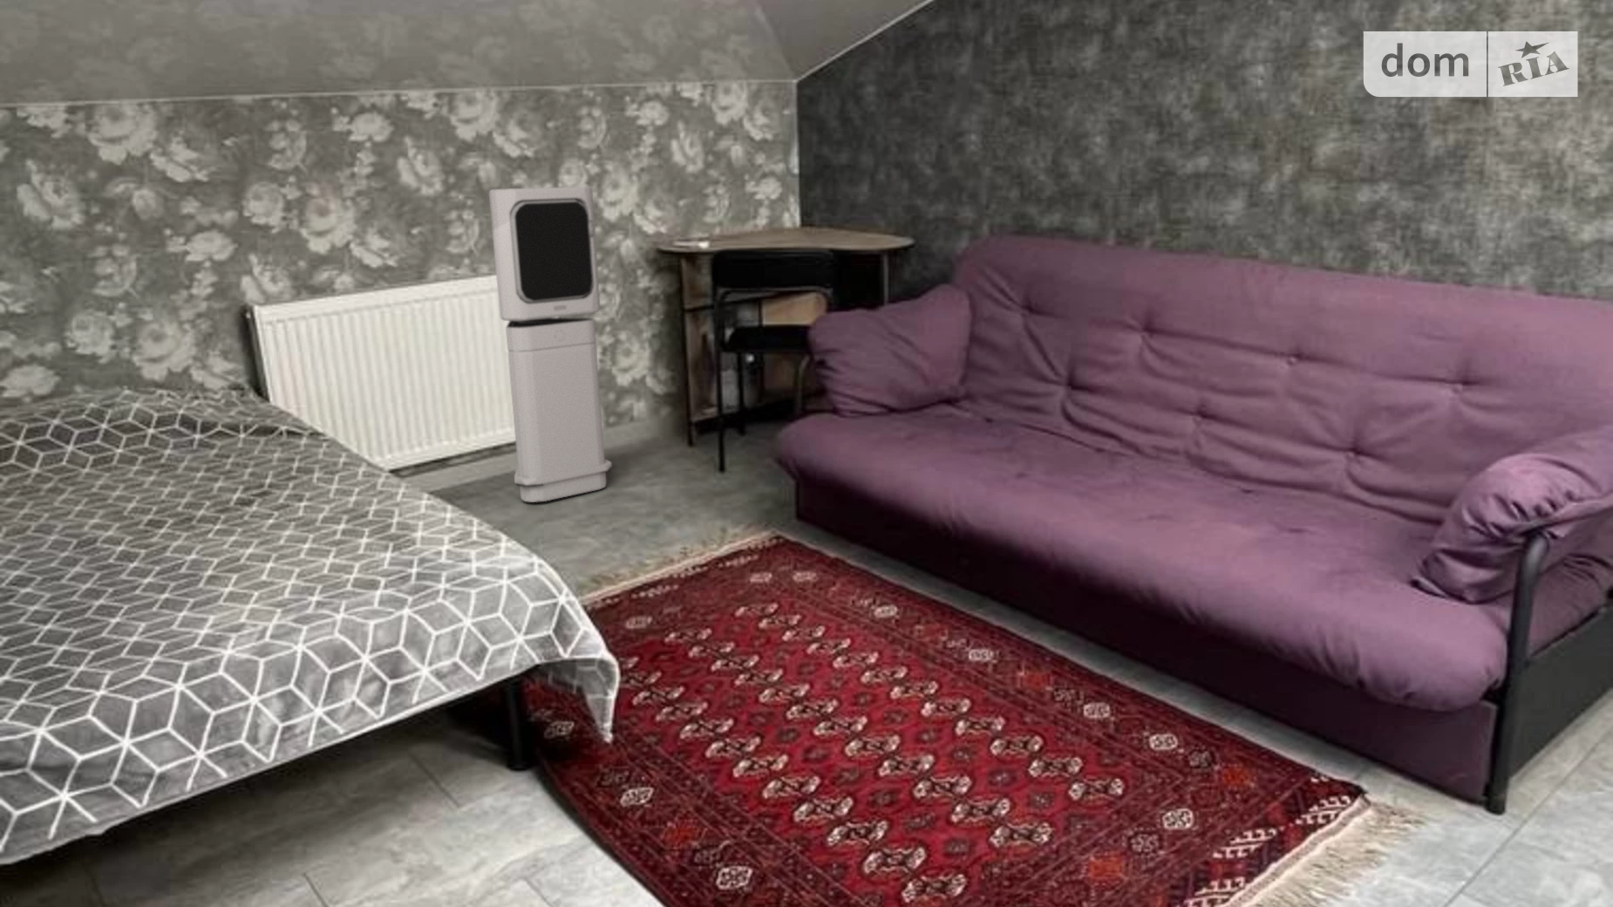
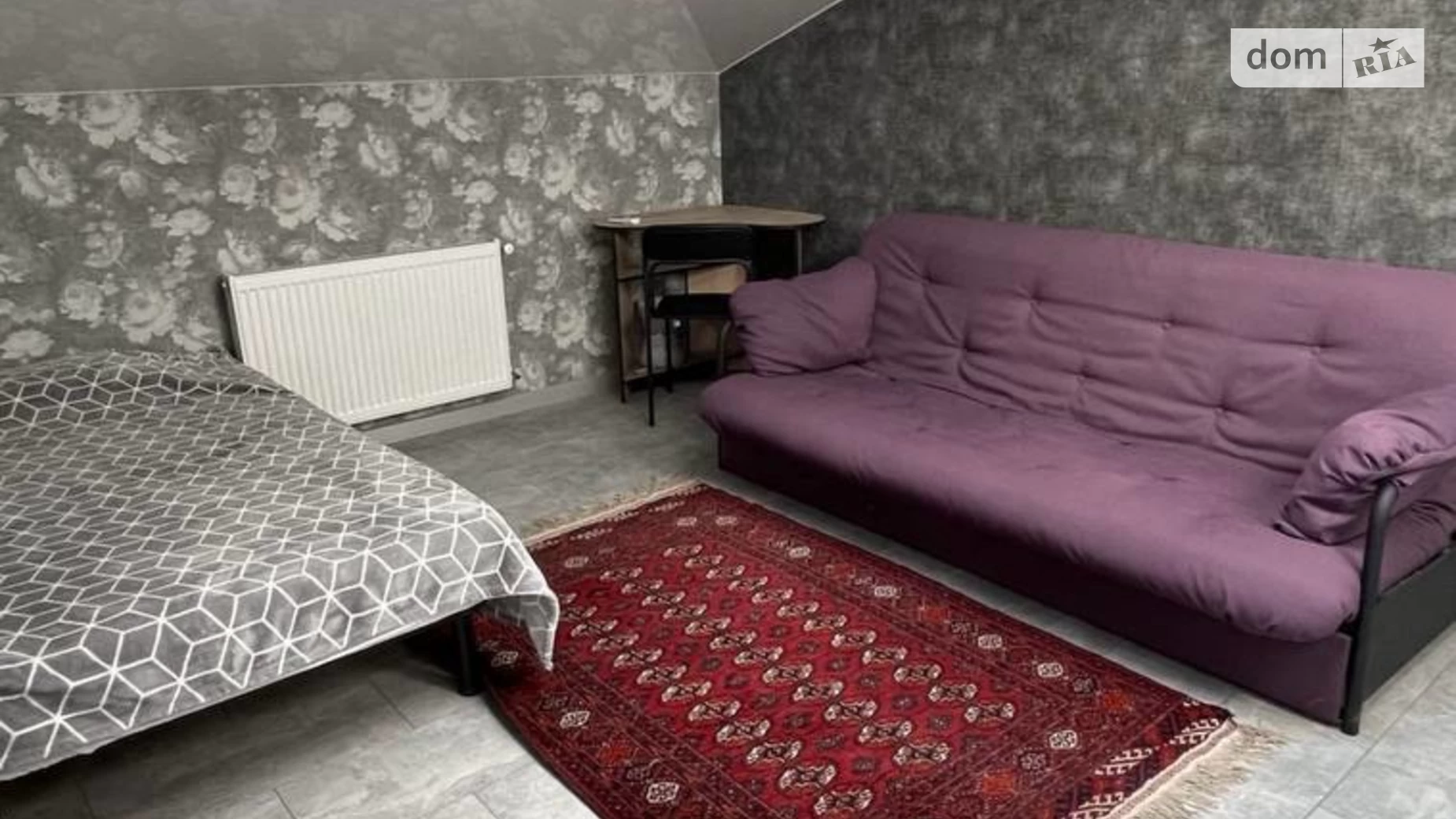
- air purifier [489,186,613,503]
